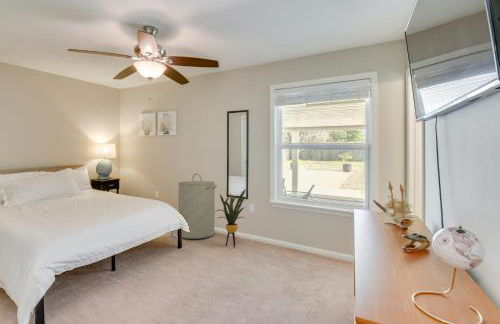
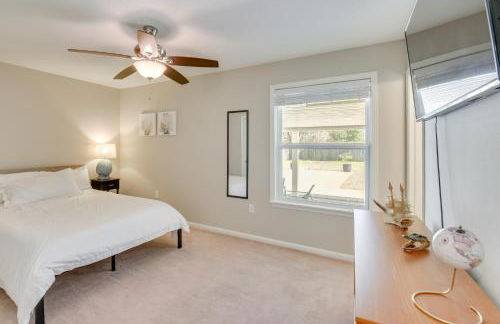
- house plant [215,188,249,249]
- laundry hamper [177,173,218,240]
